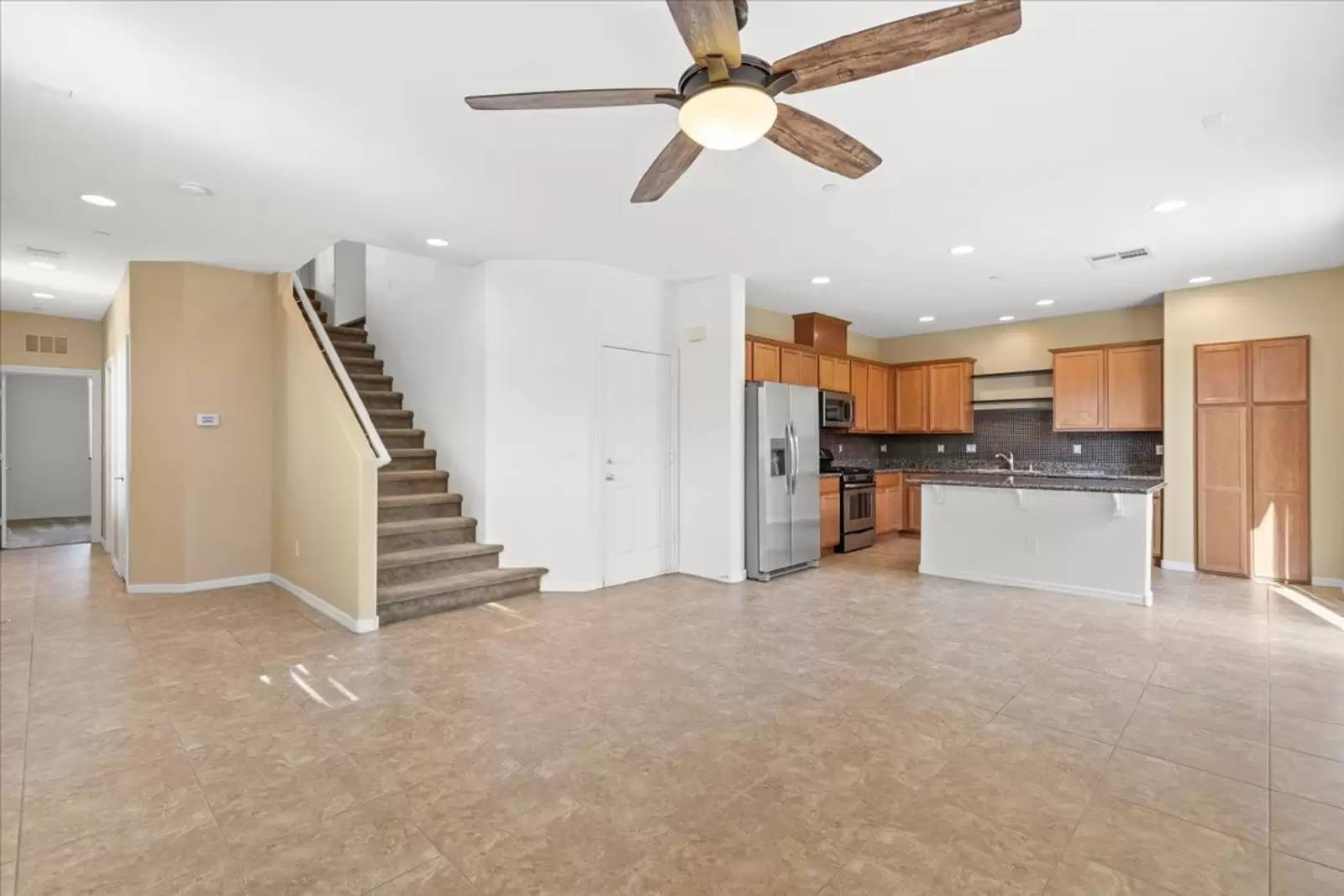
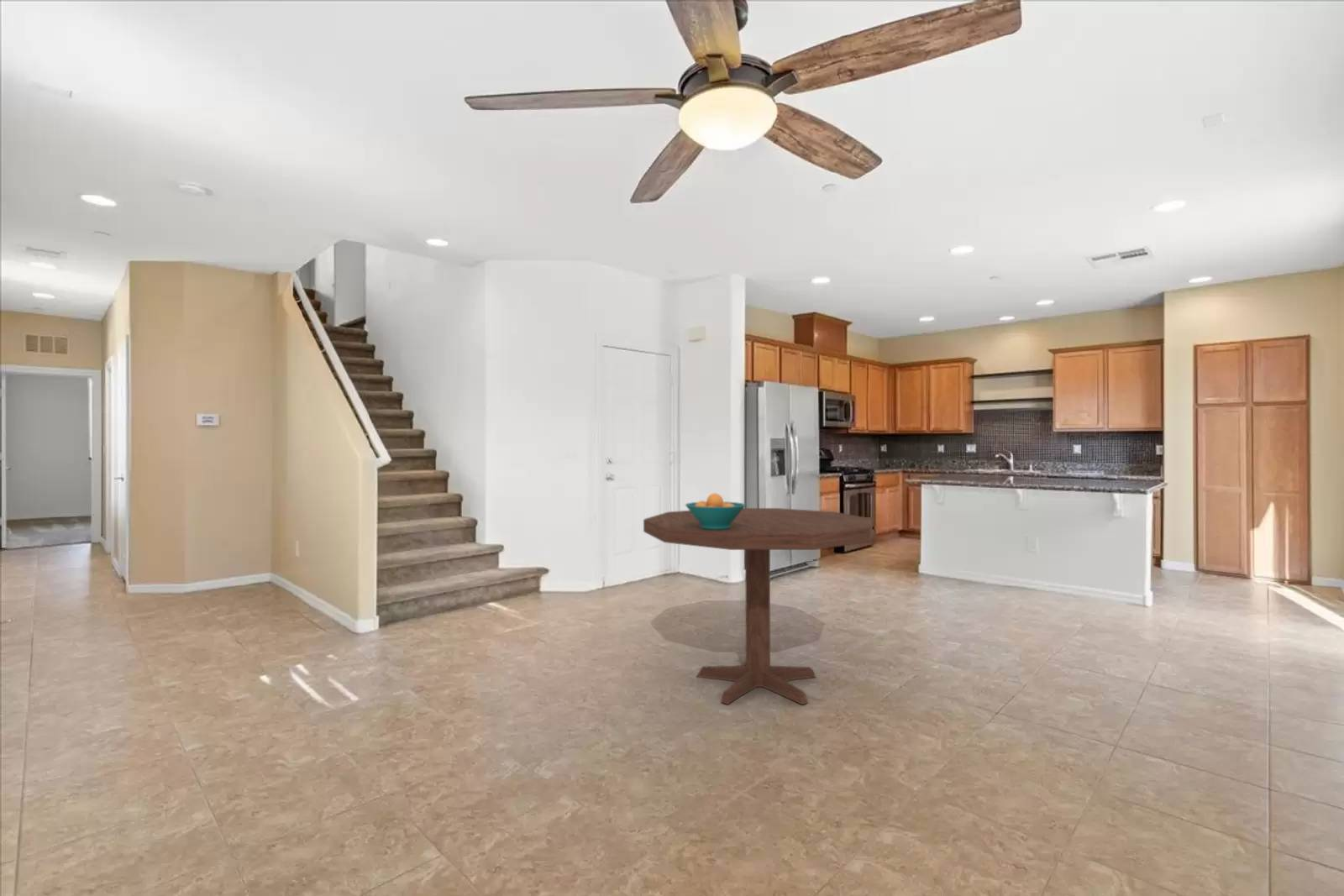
+ fruit bowl [685,492,747,530]
+ dining table [643,507,874,705]
